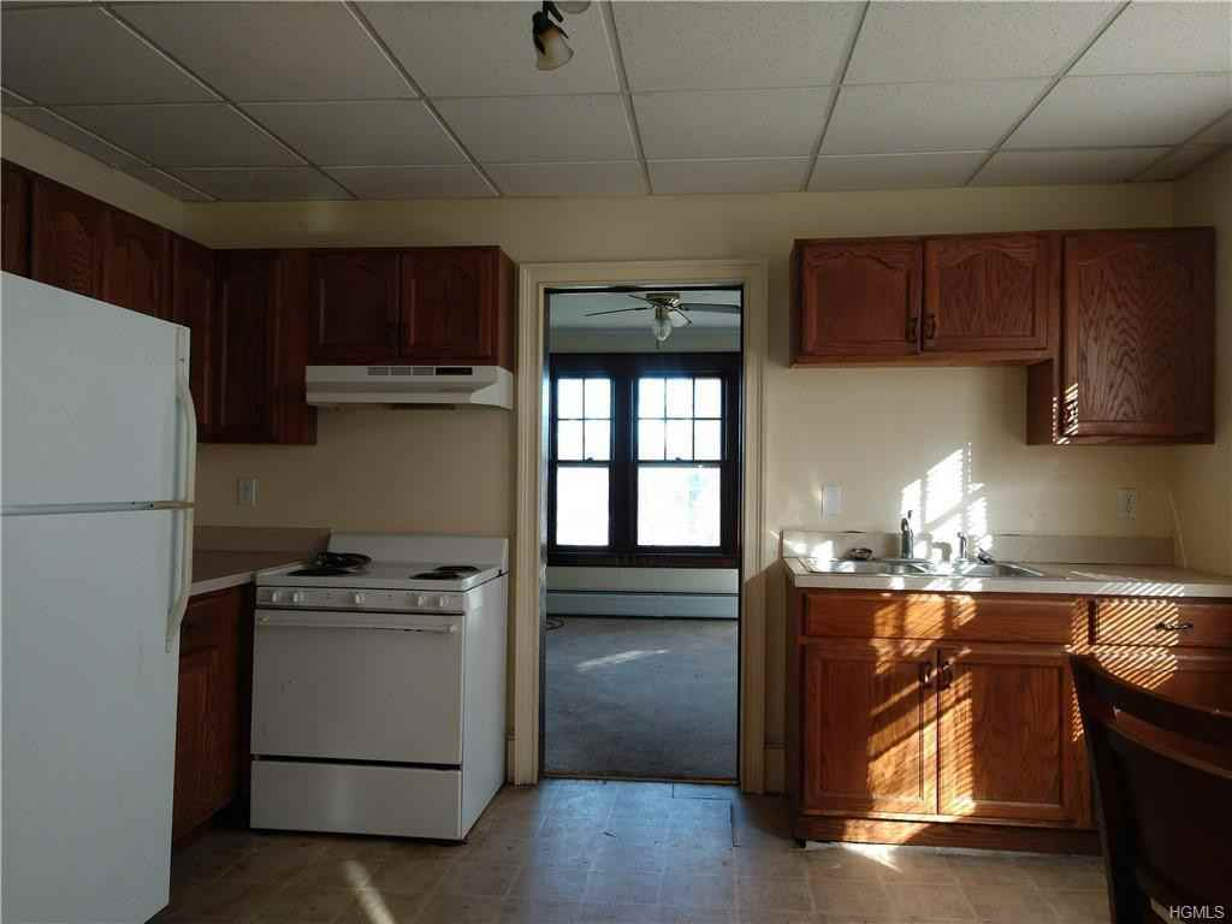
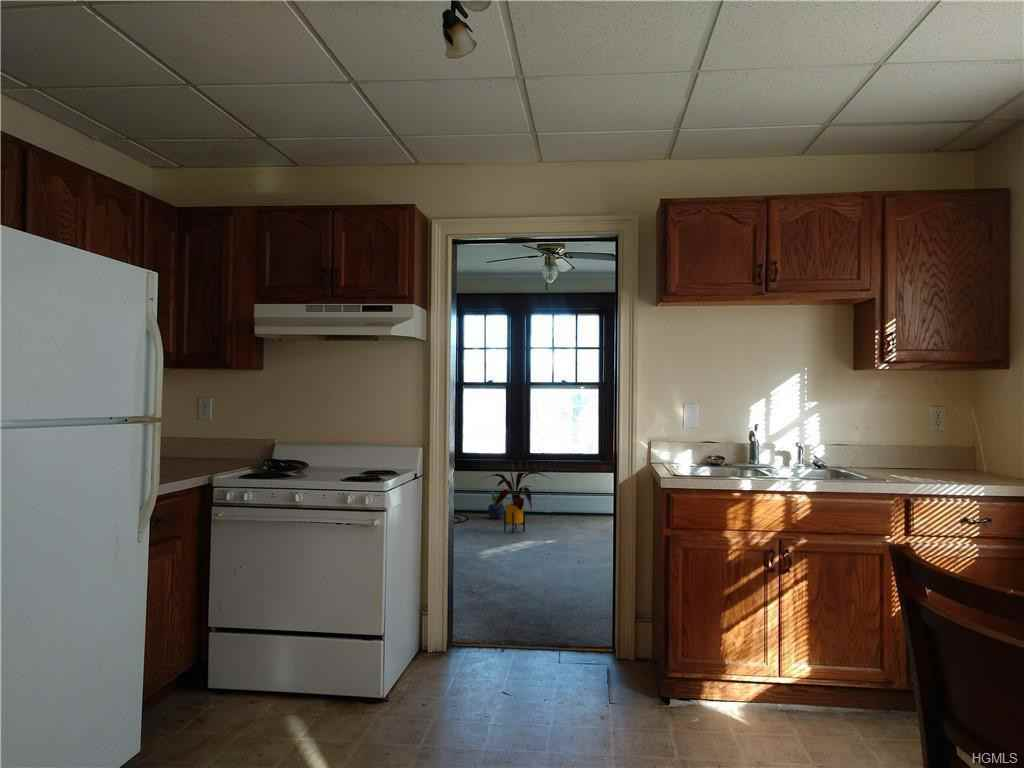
+ potted plant [486,489,506,519]
+ house plant [481,467,551,534]
